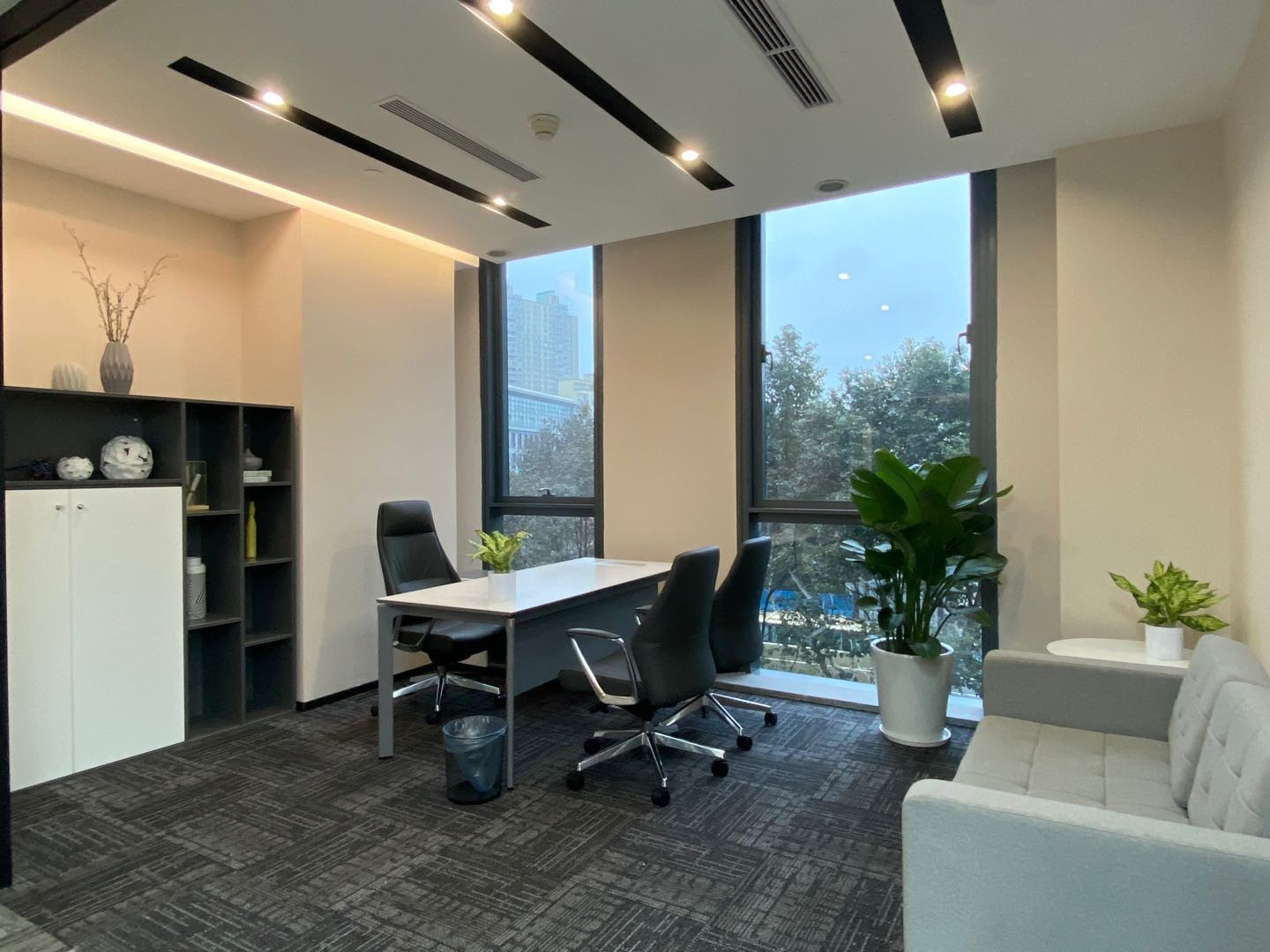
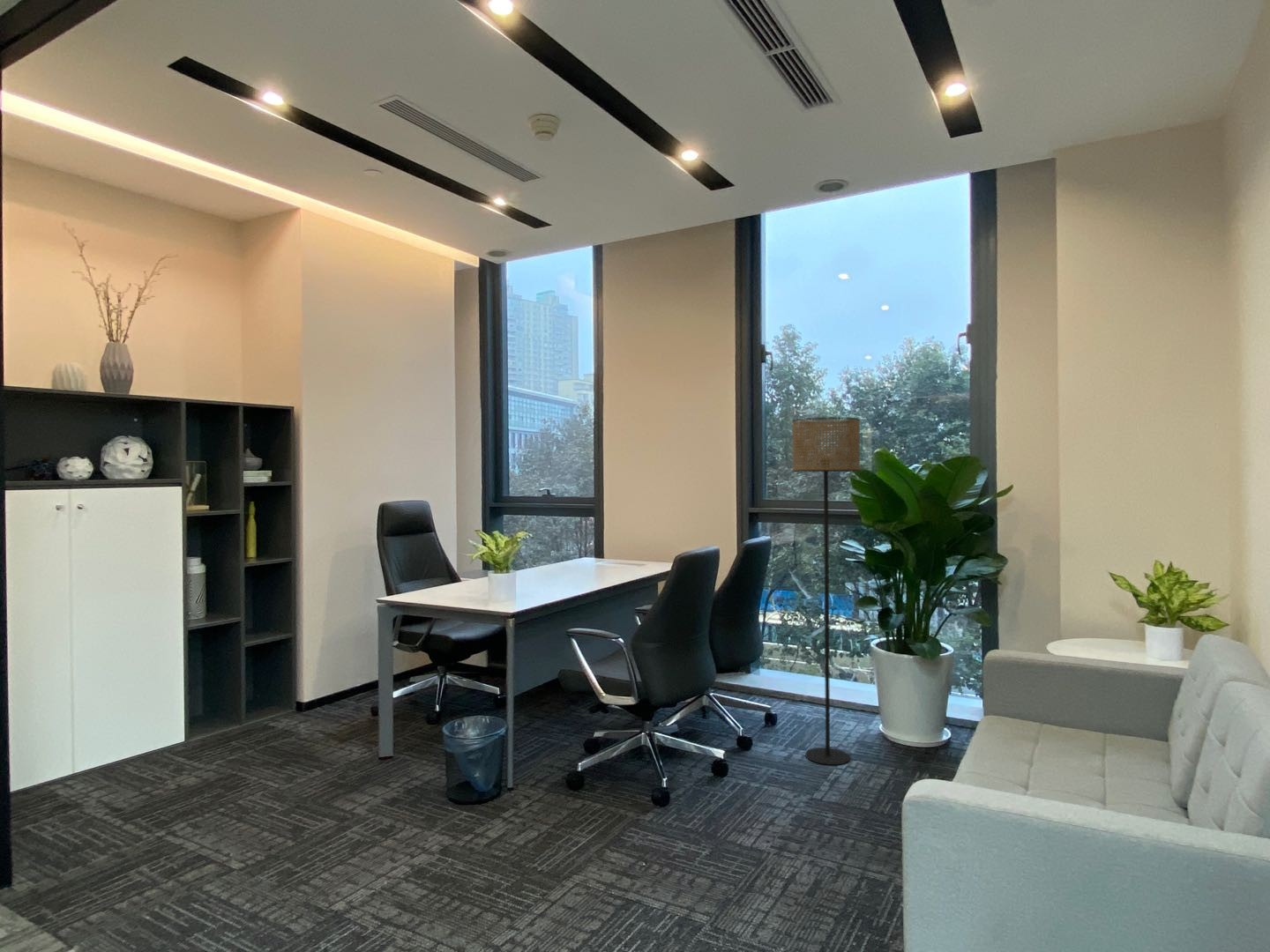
+ floor lamp [791,416,861,766]
